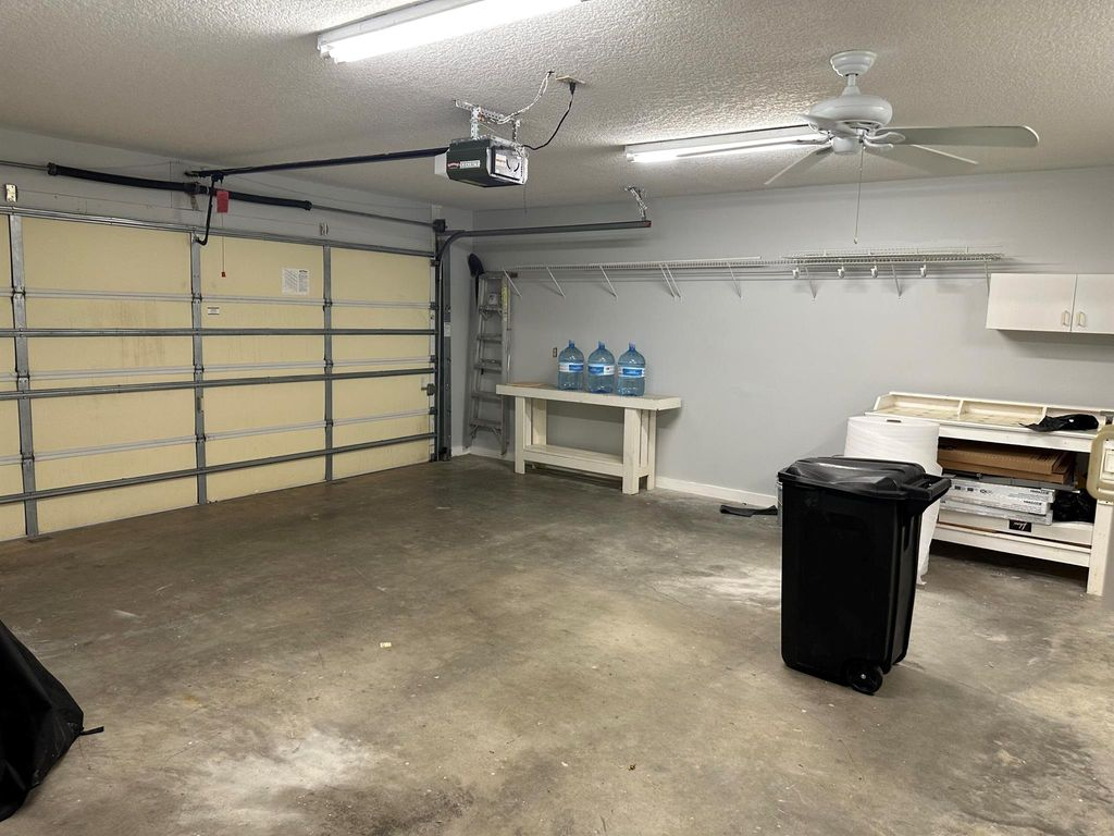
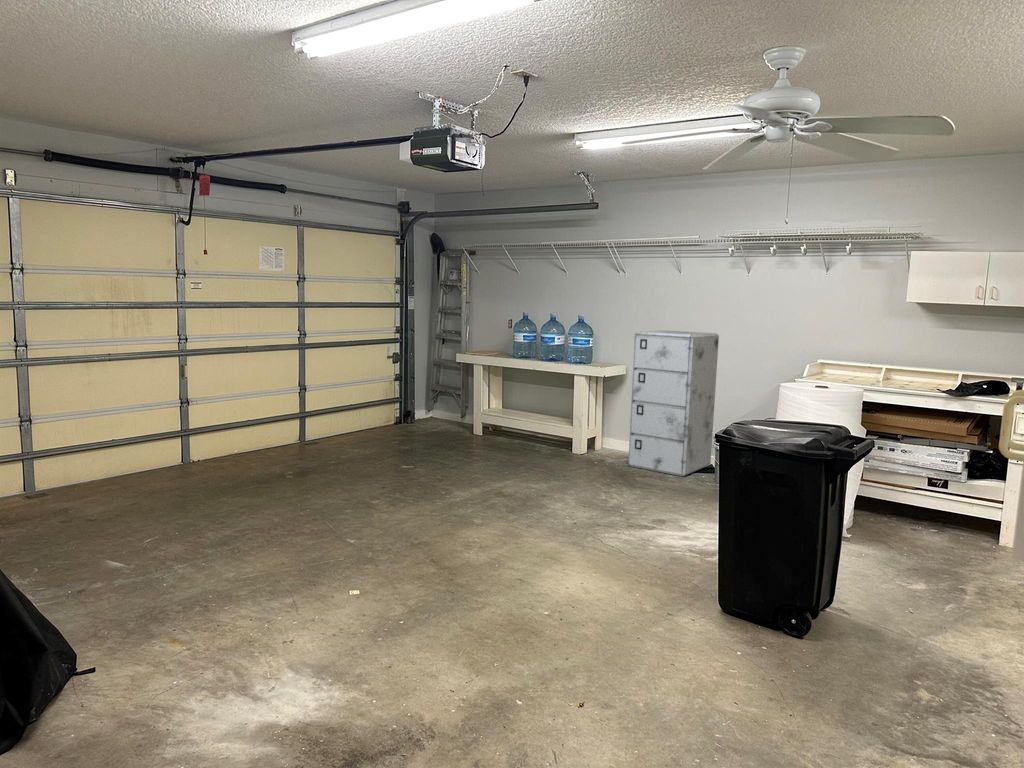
+ filing cabinet [627,329,720,477]
